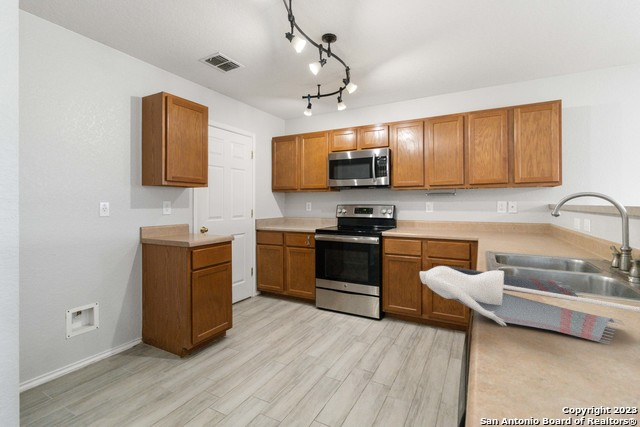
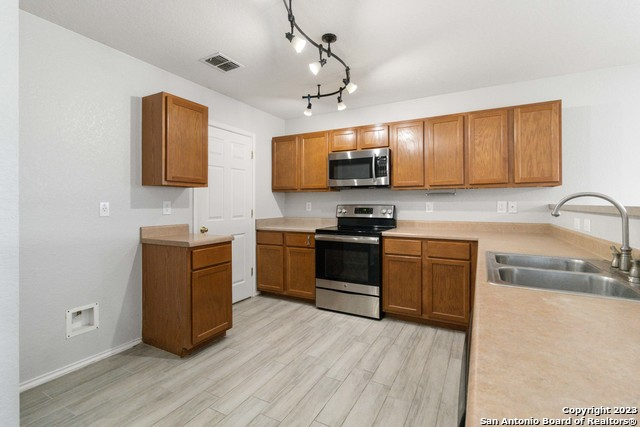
- shawl [419,265,640,345]
